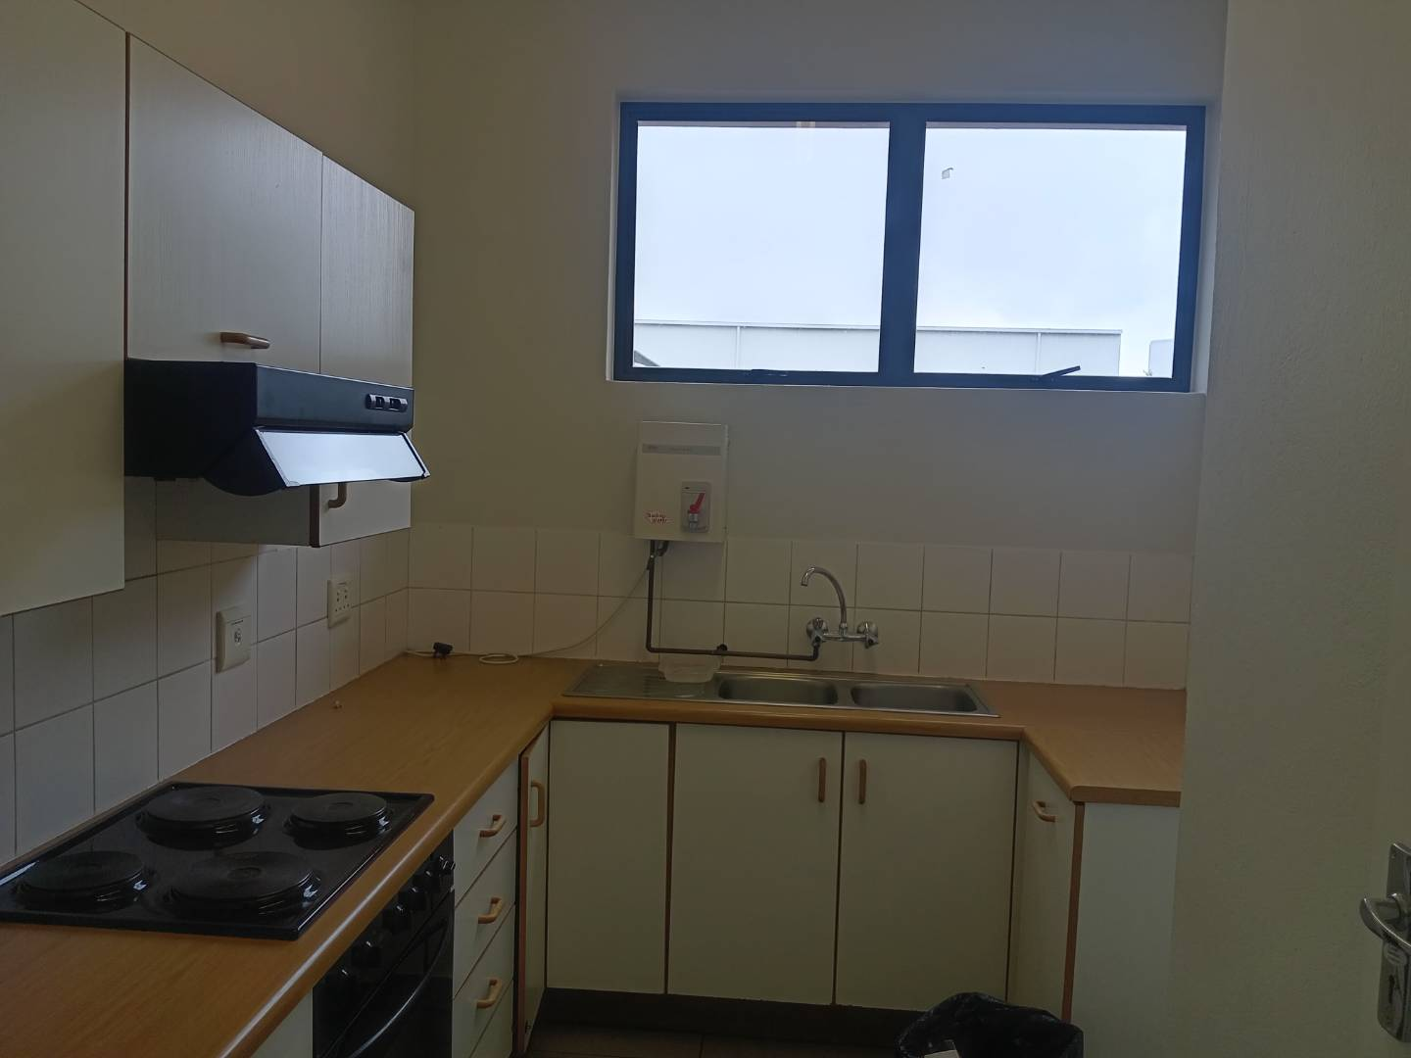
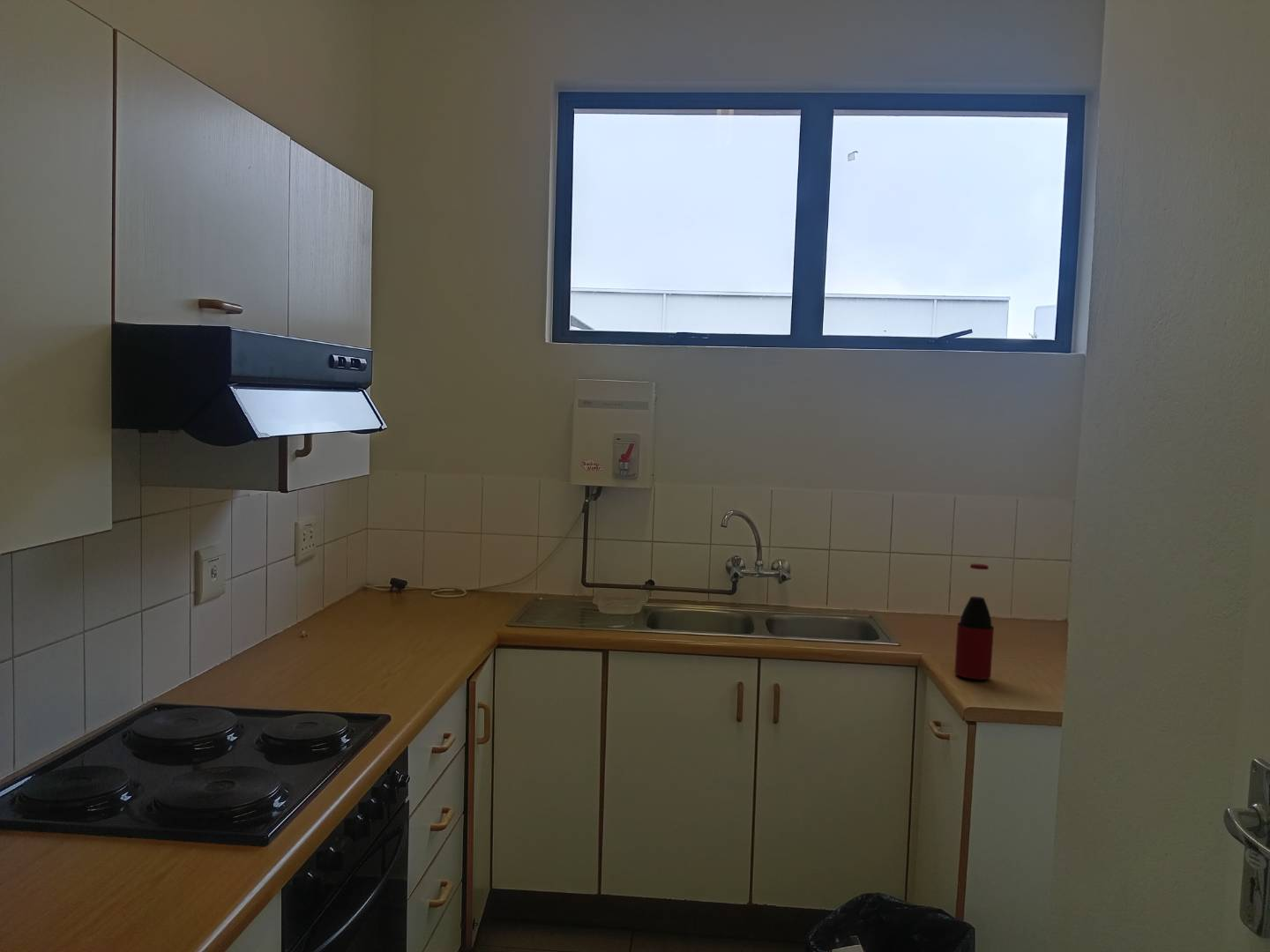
+ bottle [953,563,995,681]
